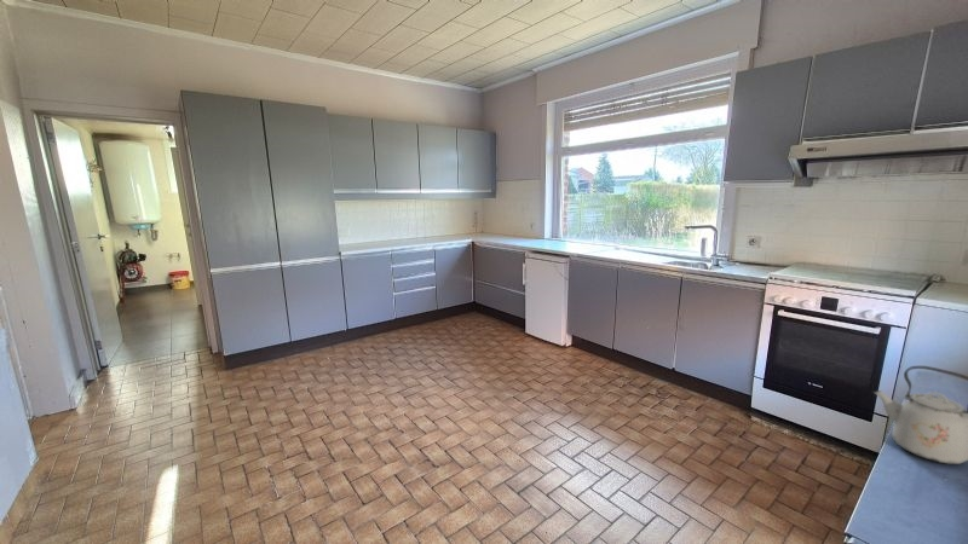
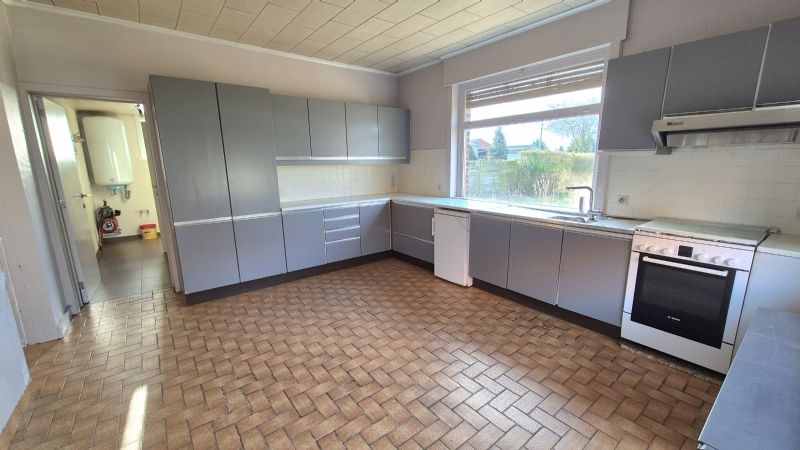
- kettle [871,365,968,465]
